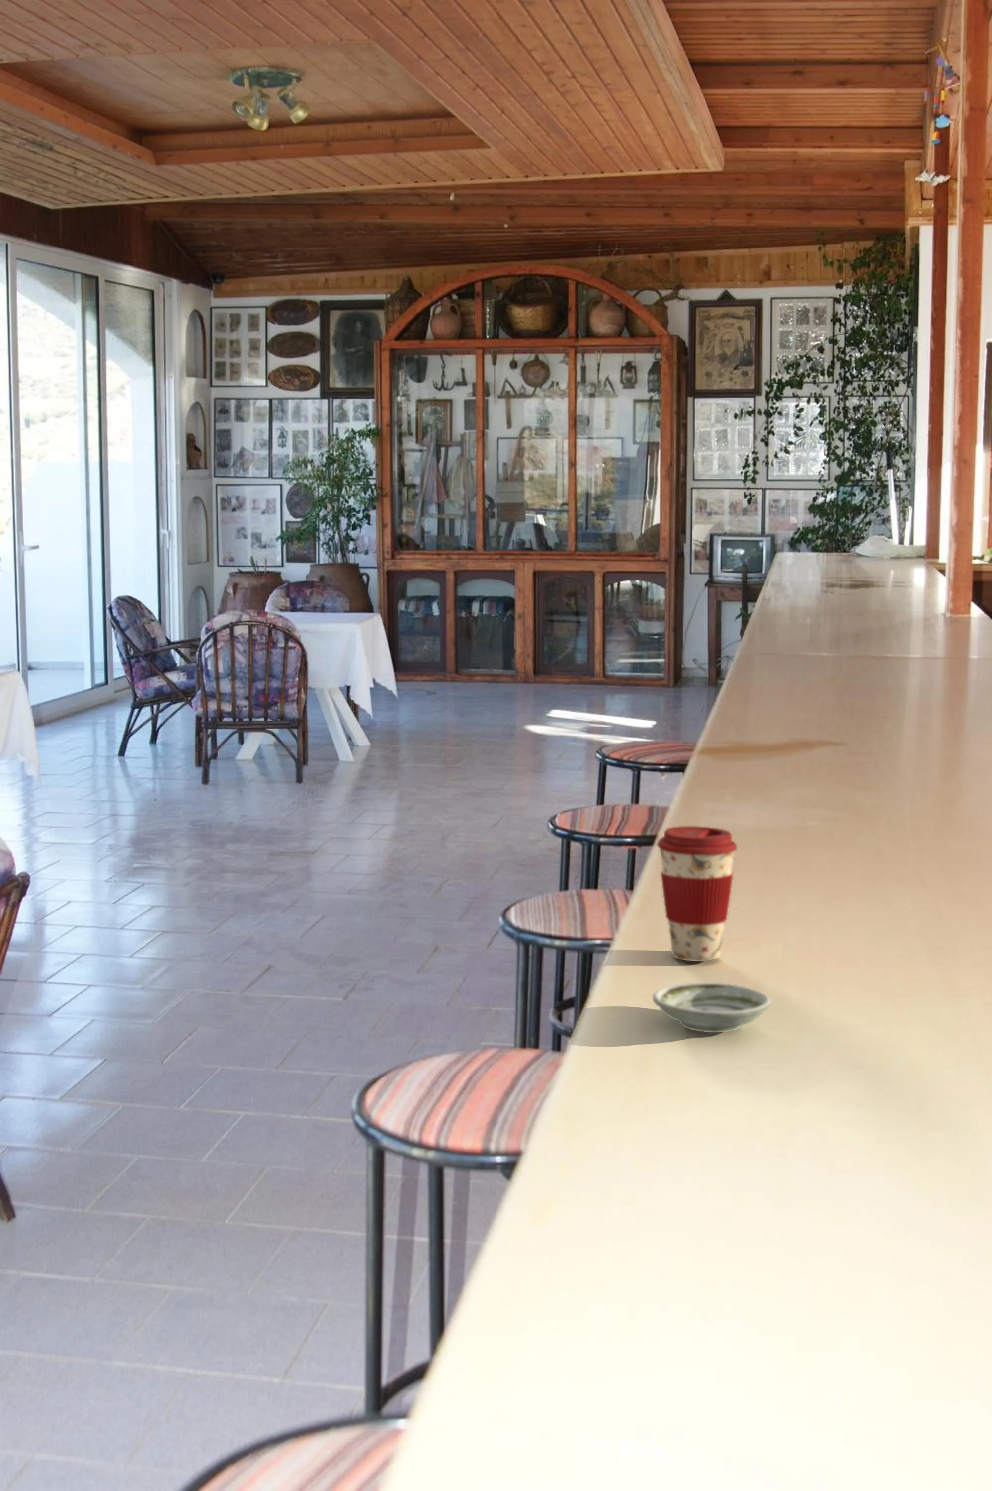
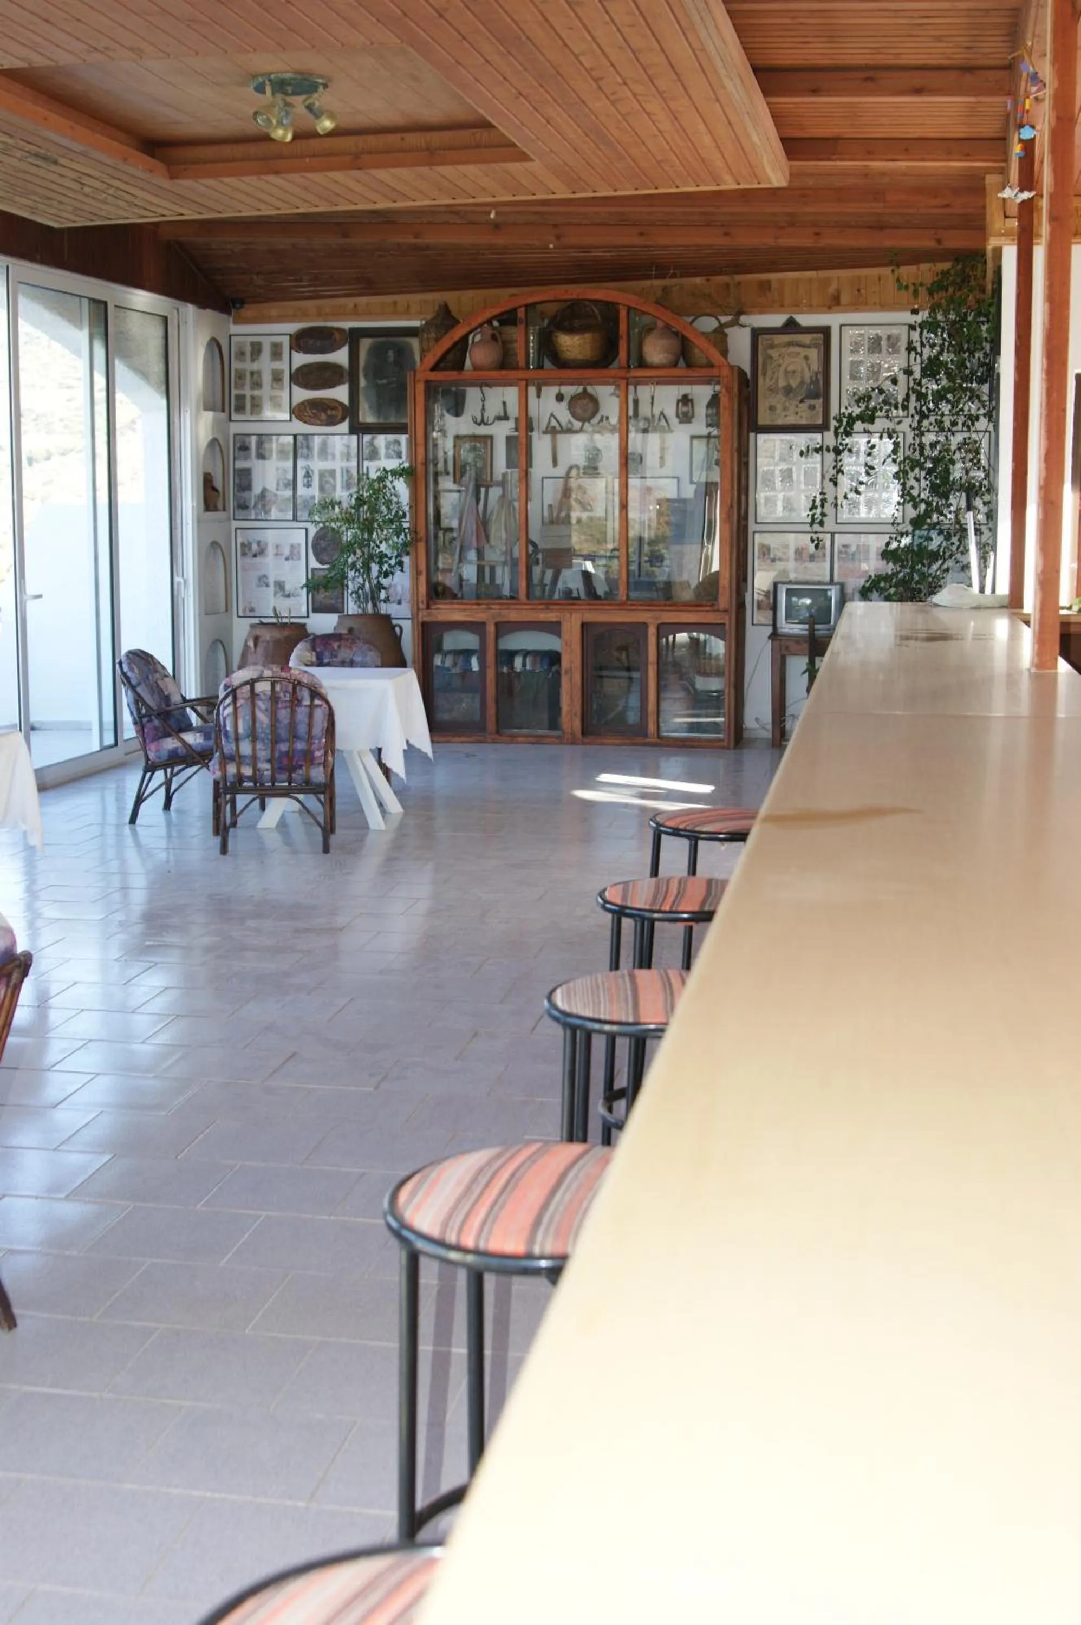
- saucer [652,982,772,1033]
- coffee cup [657,826,737,962]
